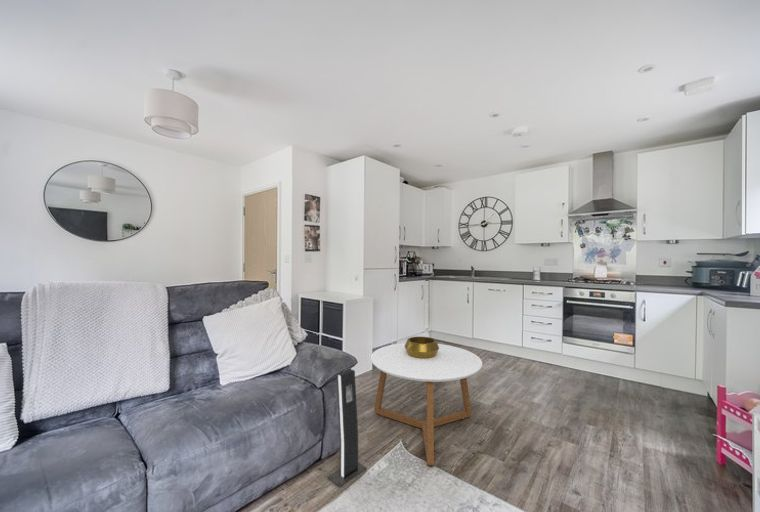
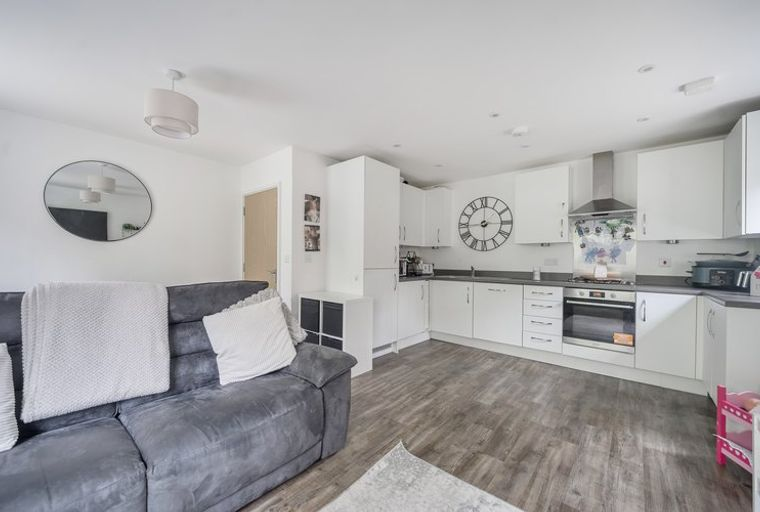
- speaker [326,368,368,488]
- decorative bowl [405,336,439,359]
- coffee table [370,342,483,467]
